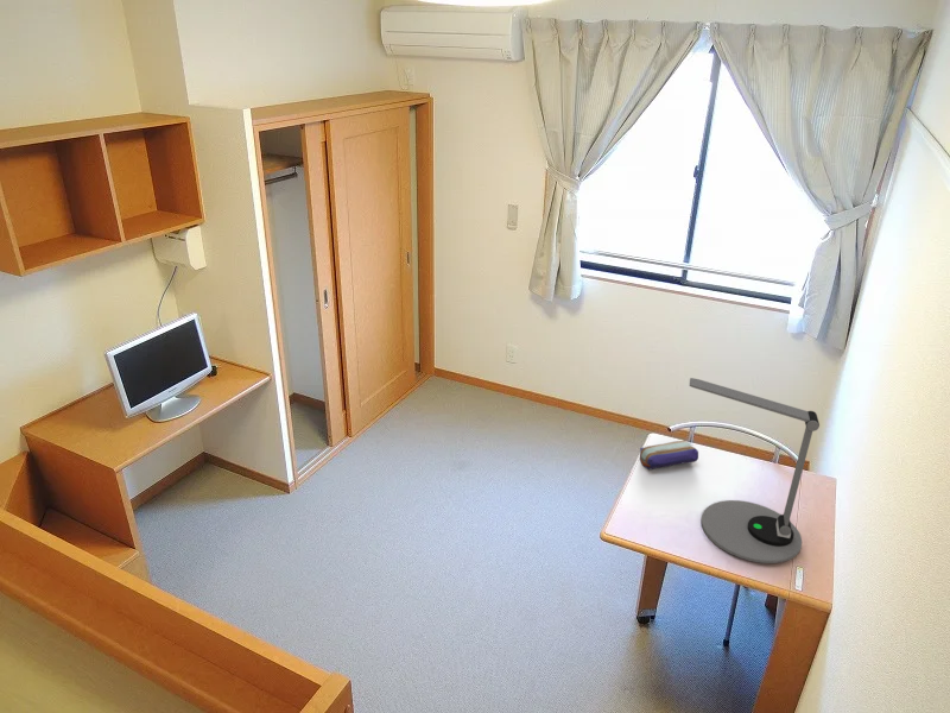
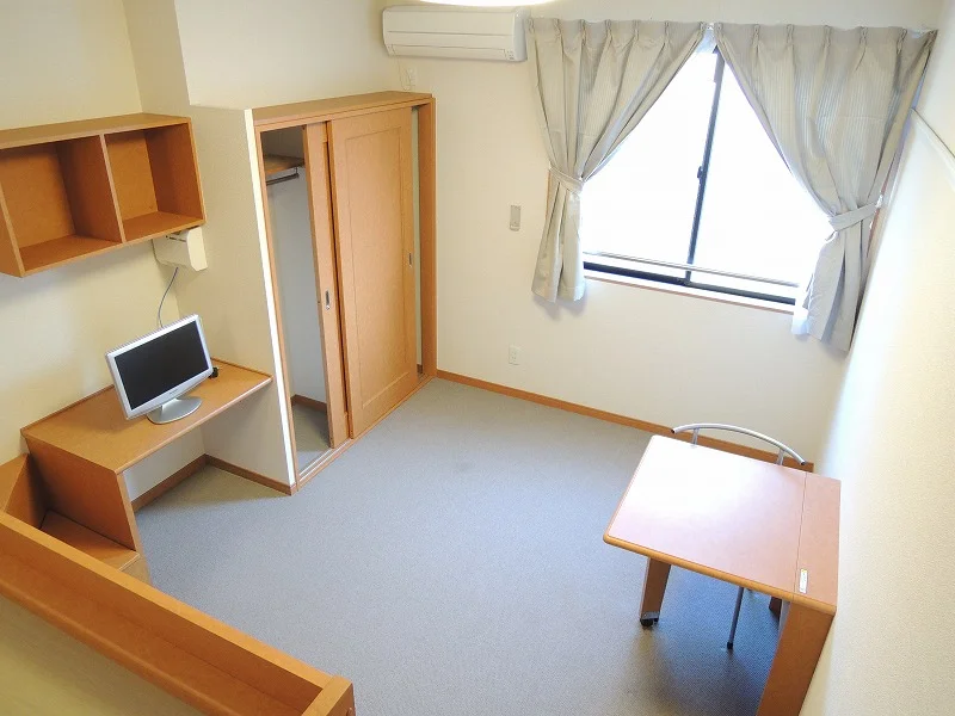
- pencil case [639,440,699,471]
- desk lamp [689,377,821,564]
